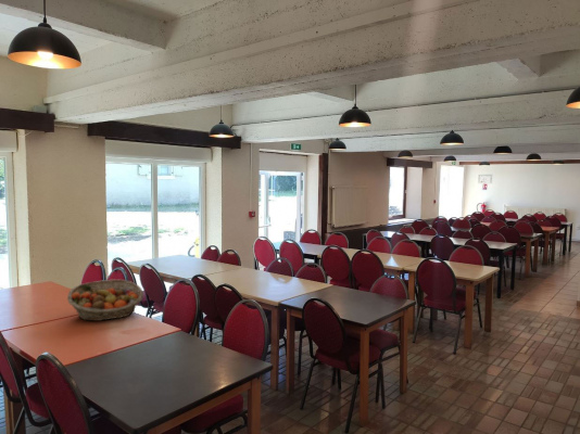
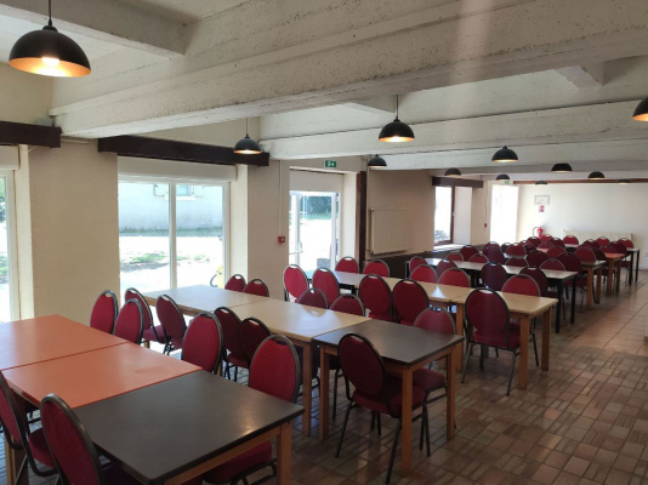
- fruit basket [66,279,144,322]
